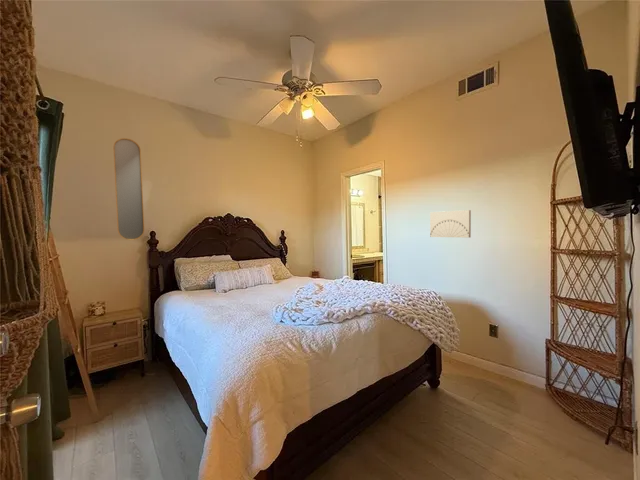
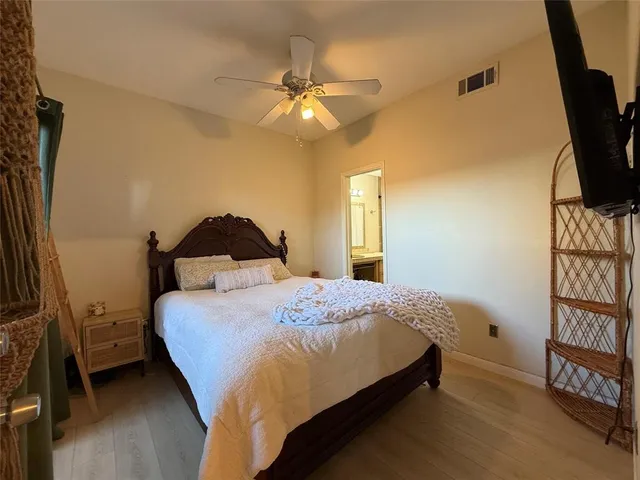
- home mirror [112,137,145,241]
- wall art [429,209,472,239]
